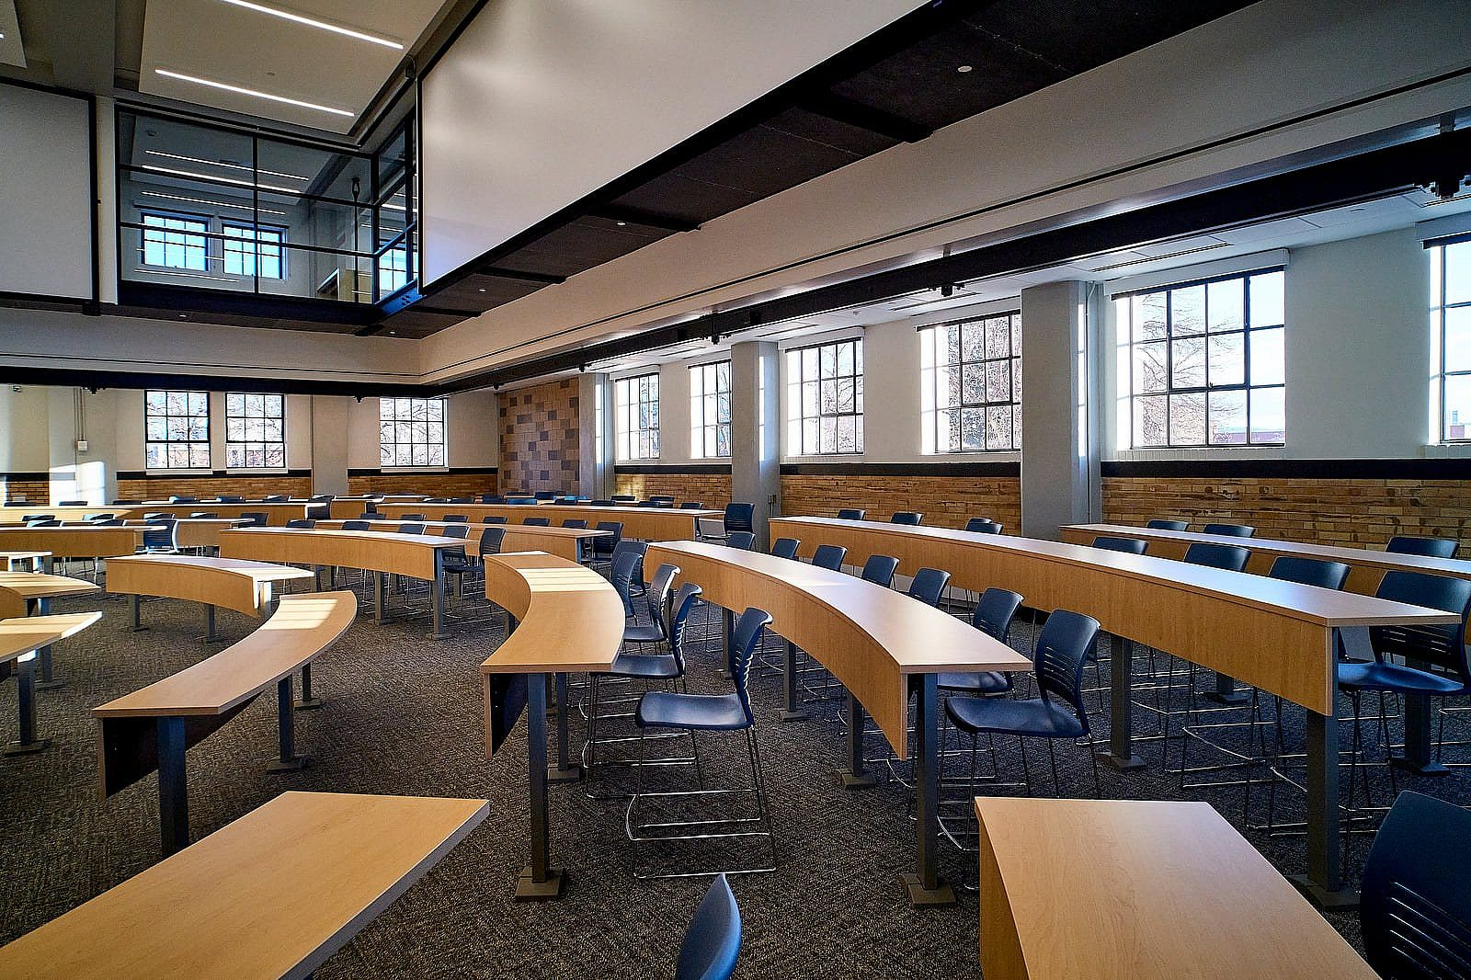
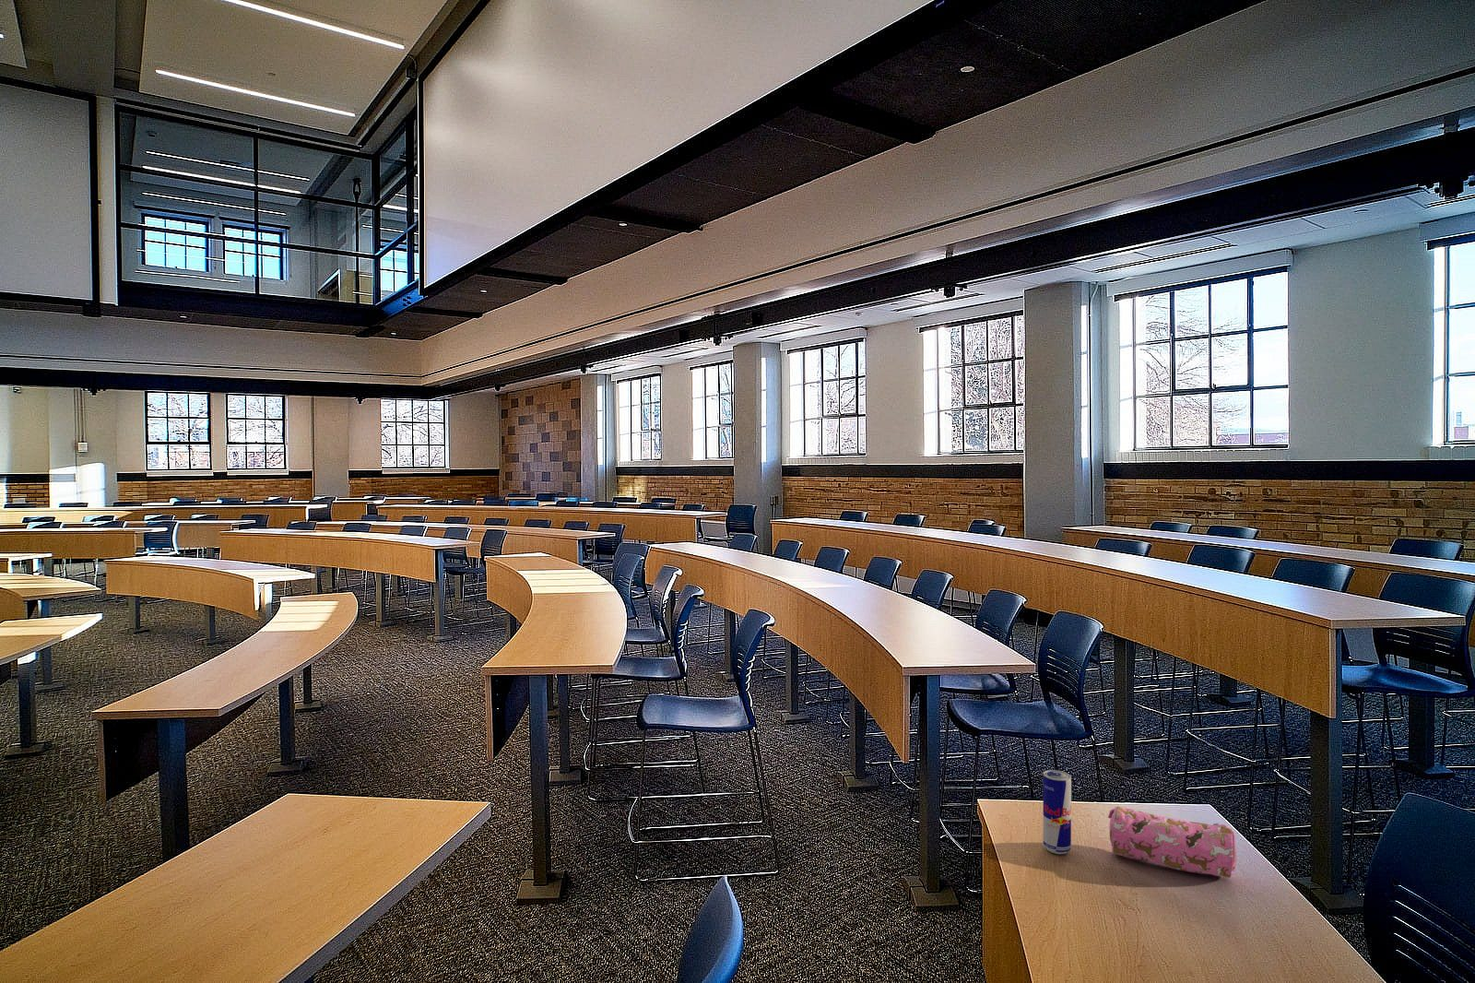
+ pencil case [1108,806,1237,879]
+ beverage can [1042,769,1073,855]
